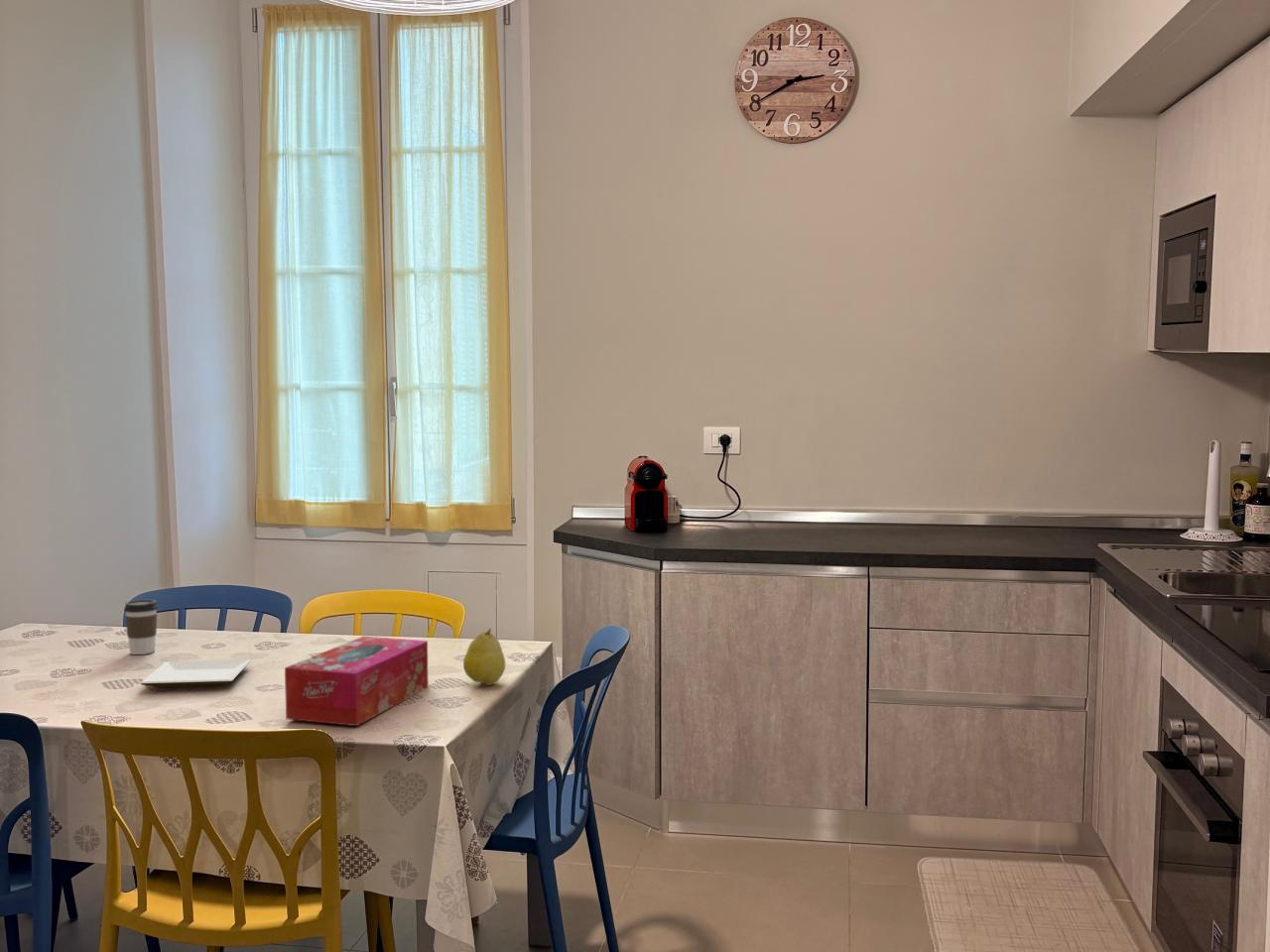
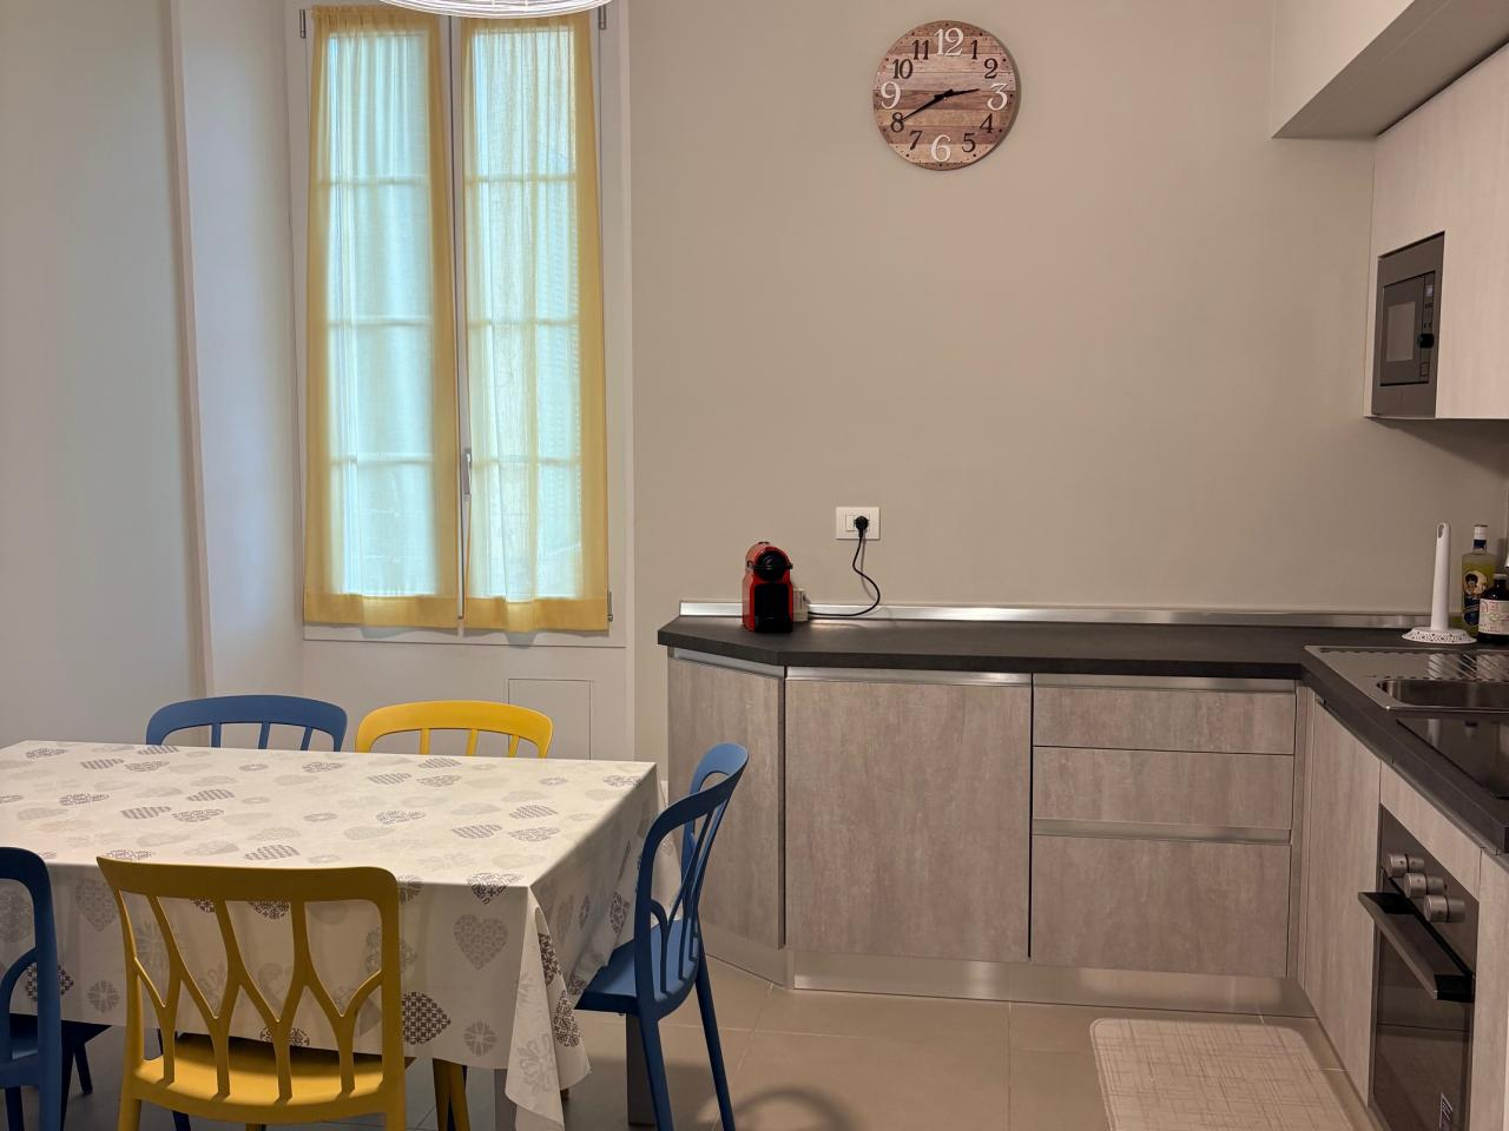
- fruit [462,628,506,686]
- coffee cup [123,599,159,655]
- plate [139,658,252,688]
- tissue box [284,636,430,727]
